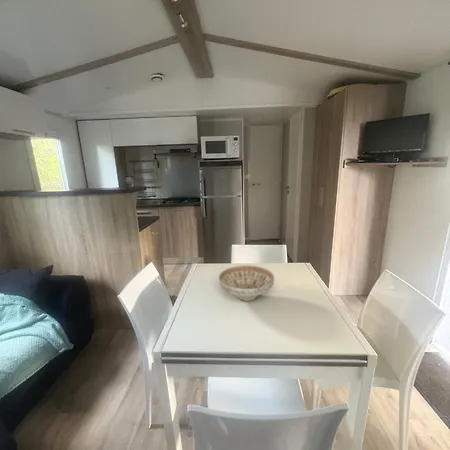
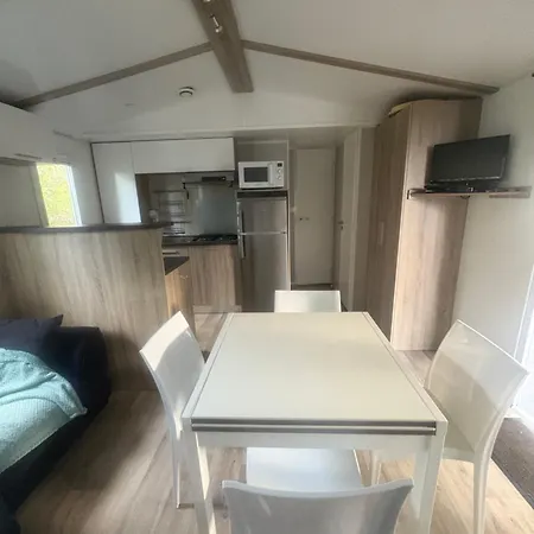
- decorative bowl [218,264,275,302]
